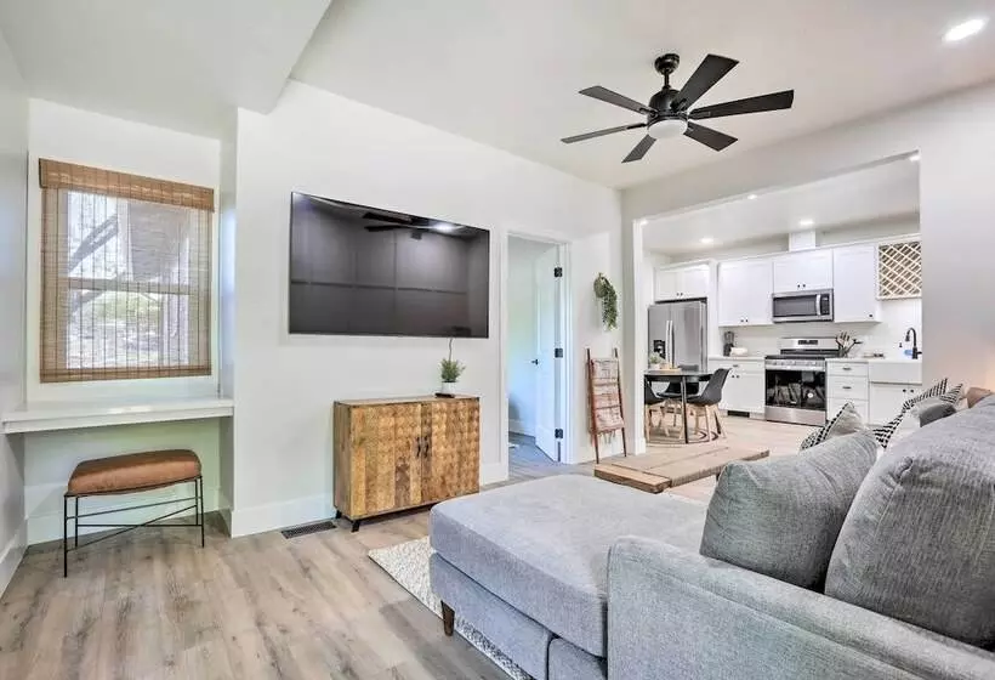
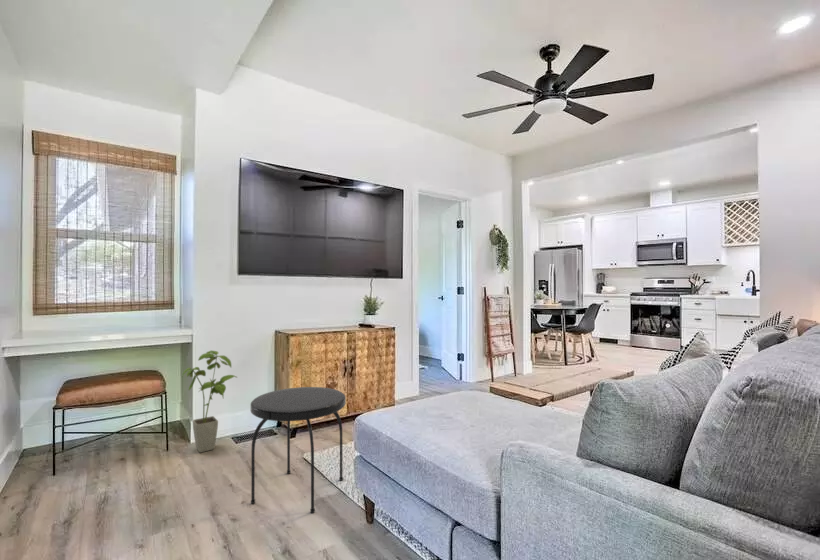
+ house plant [181,350,238,454]
+ side table [250,386,347,514]
